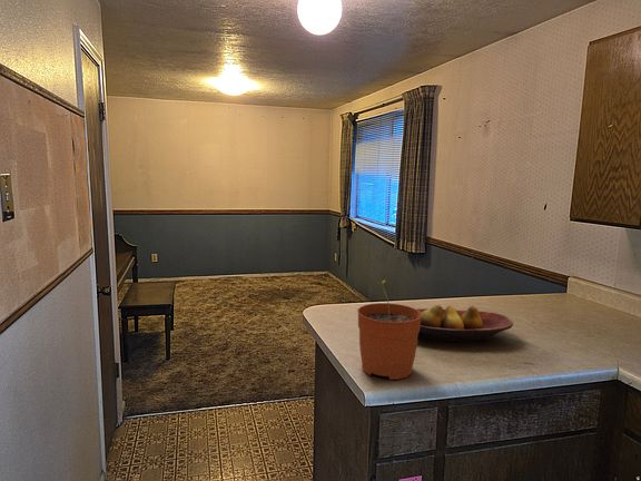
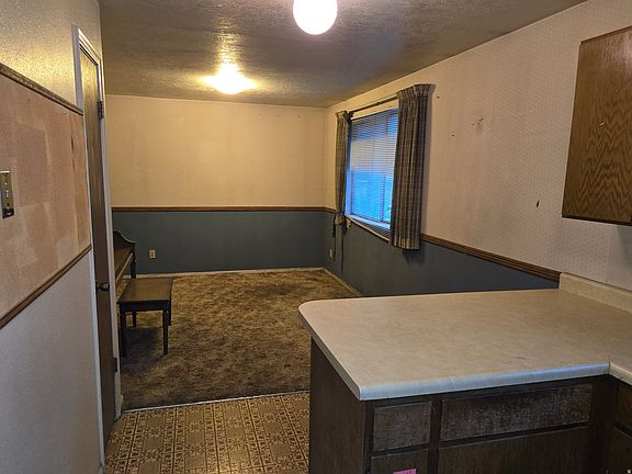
- plant pot [356,278,422,381]
- fruit bowl [416,304,514,342]
